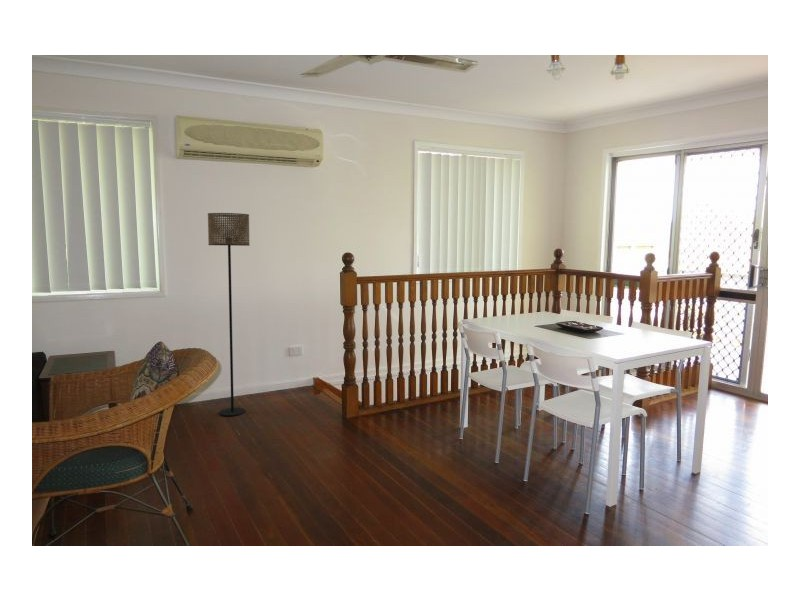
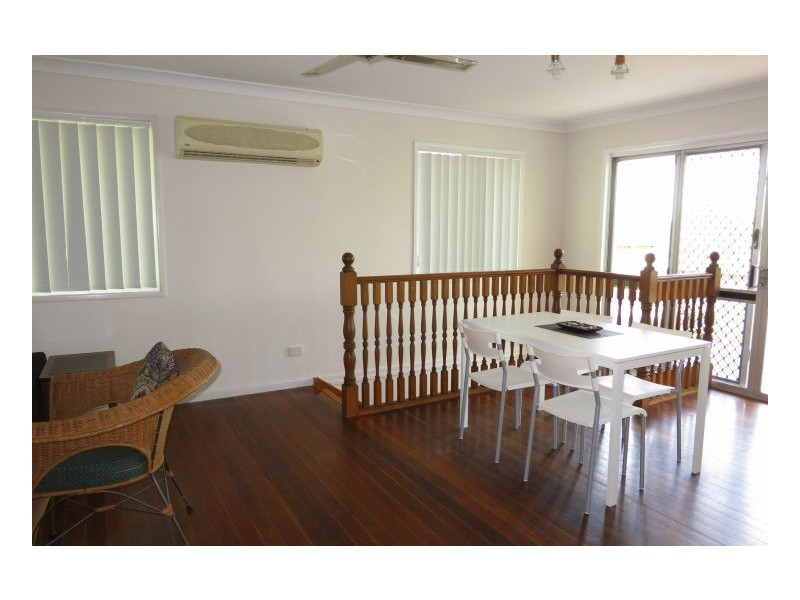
- floor lamp [207,212,251,417]
